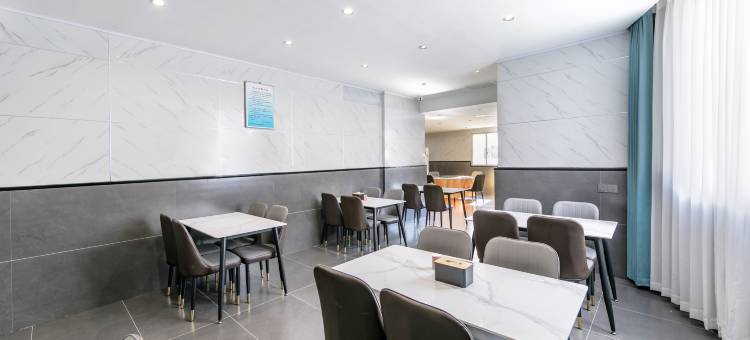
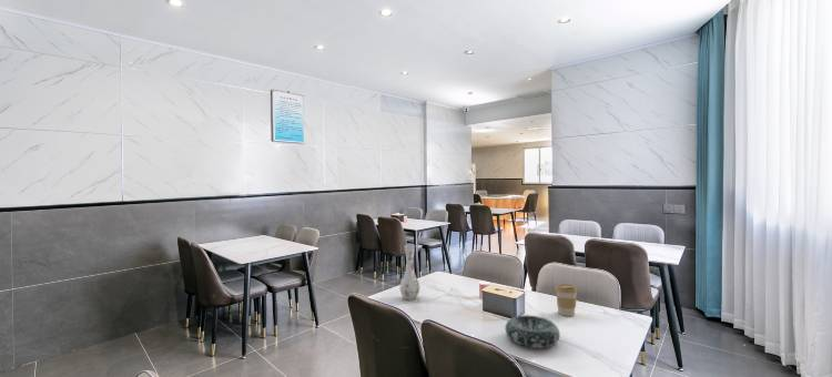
+ decorative bowl [505,314,561,349]
+ vase [398,244,420,302]
+ coffee cup [555,284,578,317]
